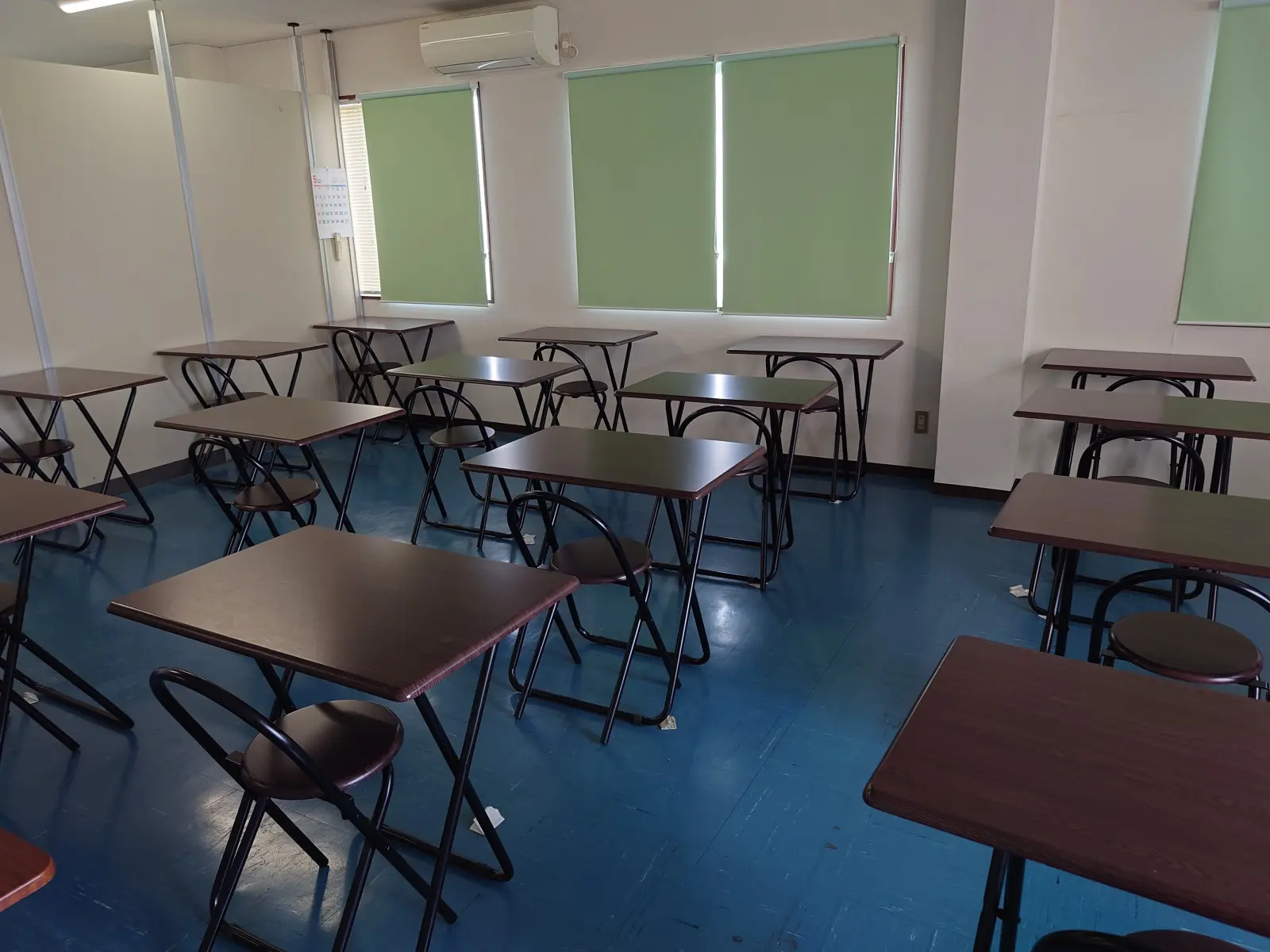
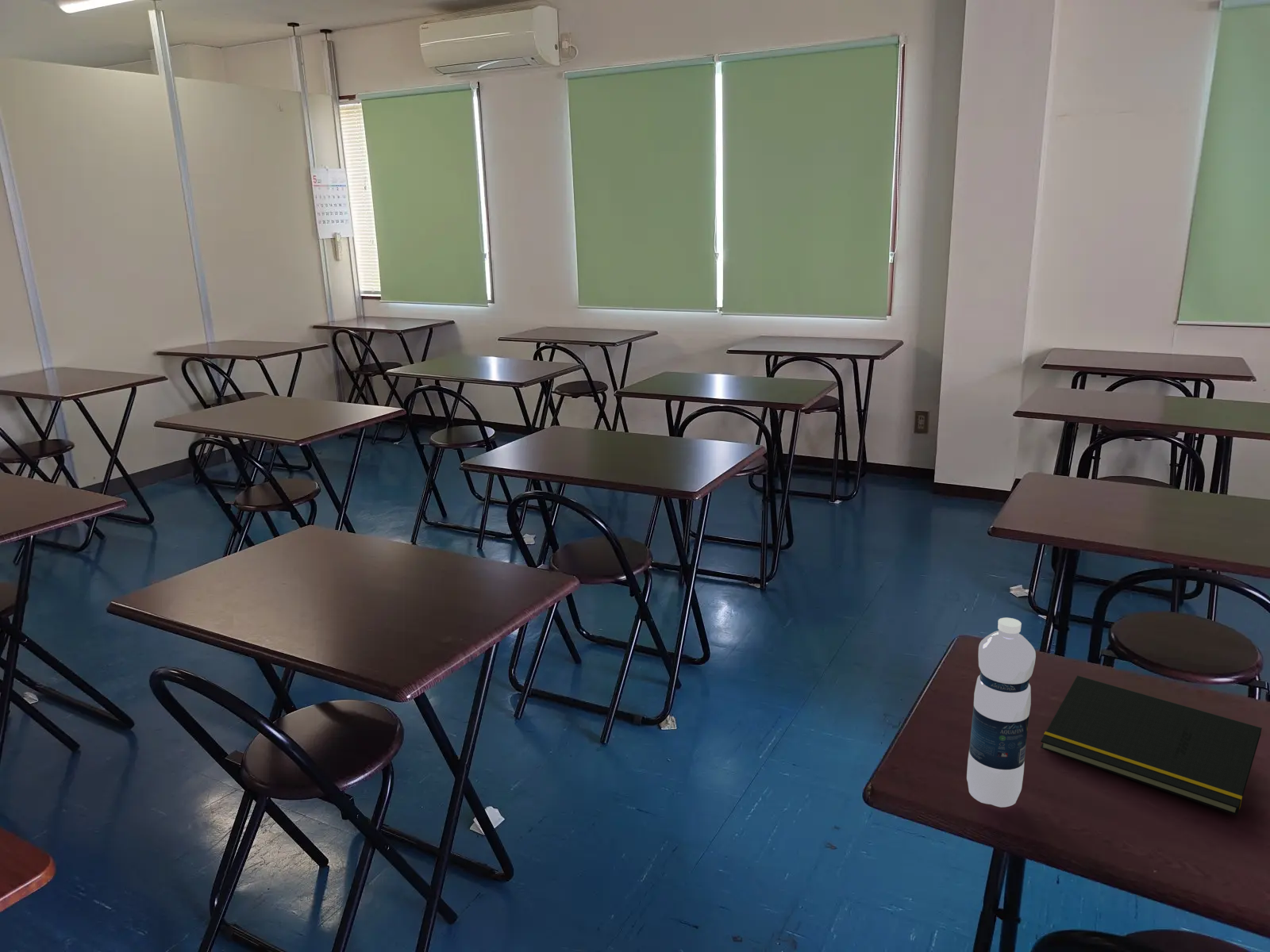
+ notepad [1040,675,1263,816]
+ water bottle [966,617,1037,808]
